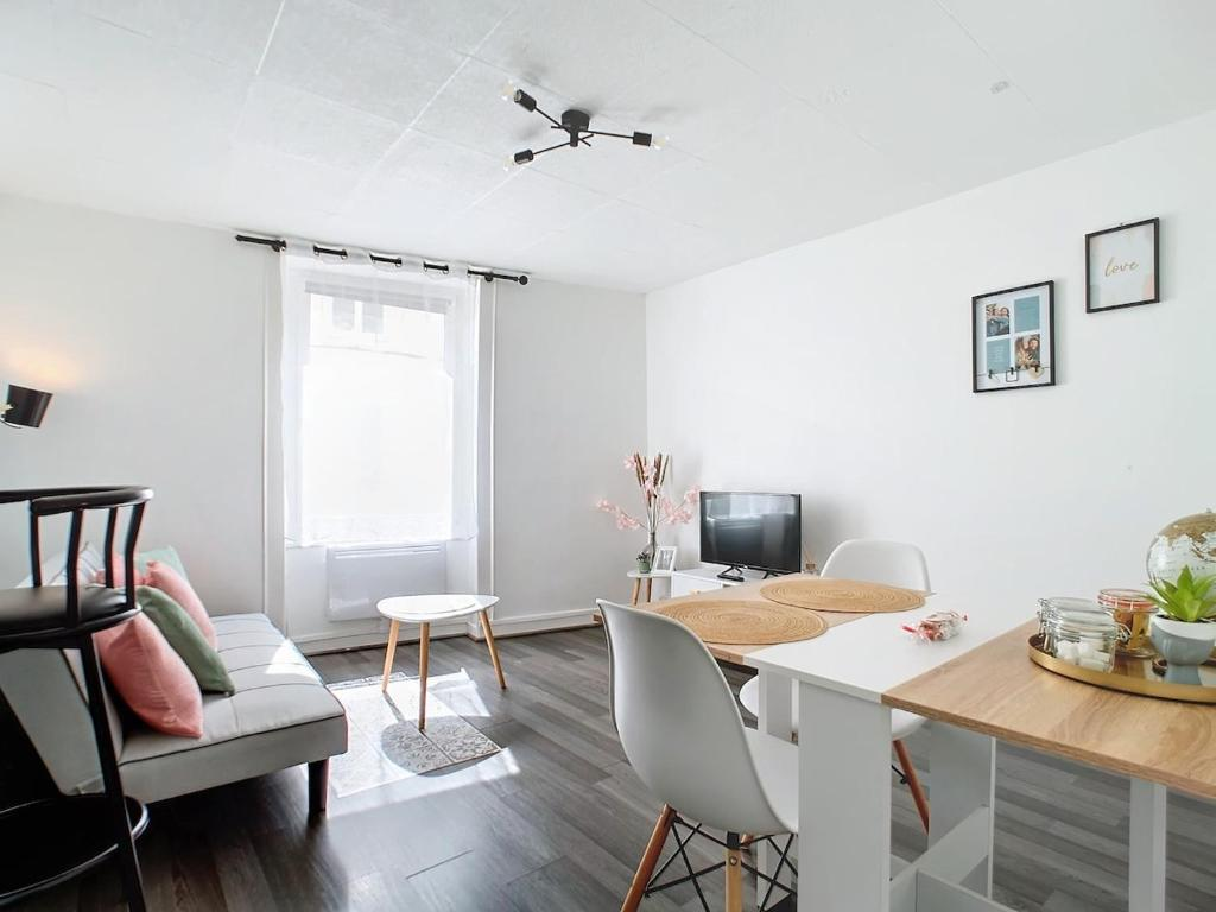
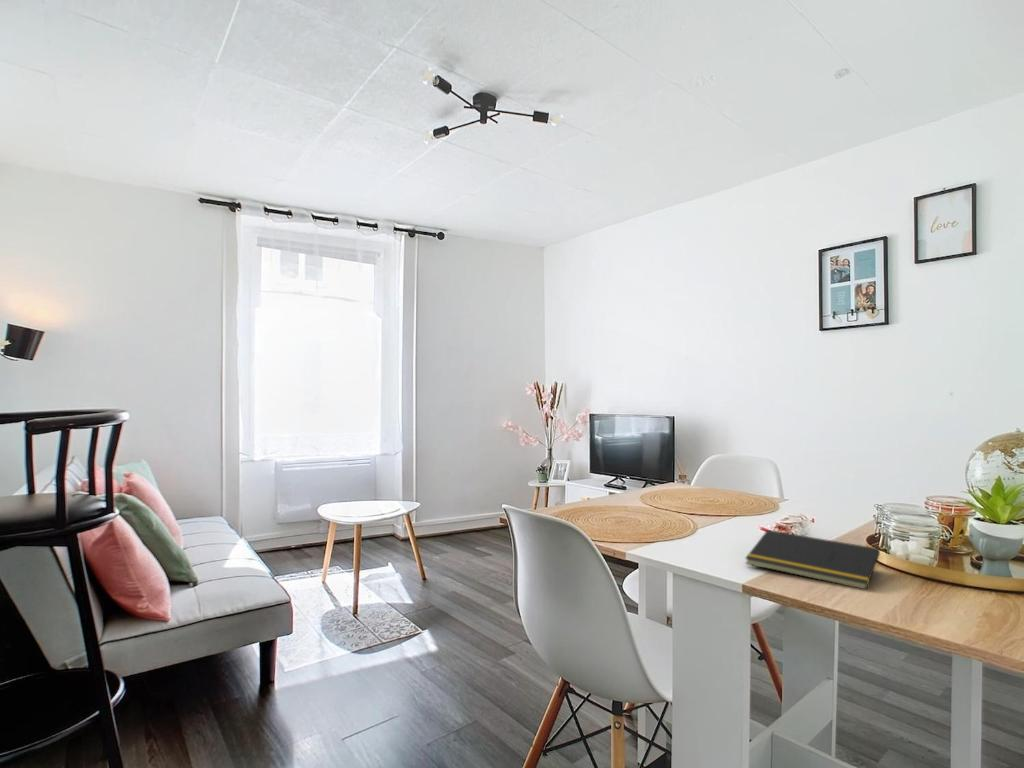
+ notepad [744,529,881,590]
